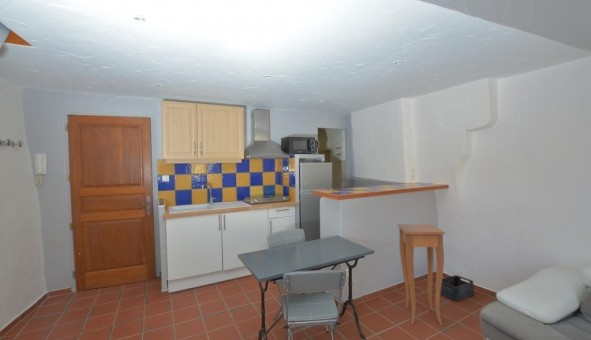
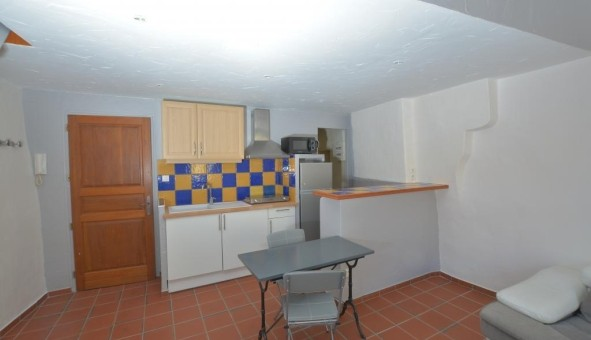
- side table [397,224,446,327]
- storage bin [440,274,475,301]
